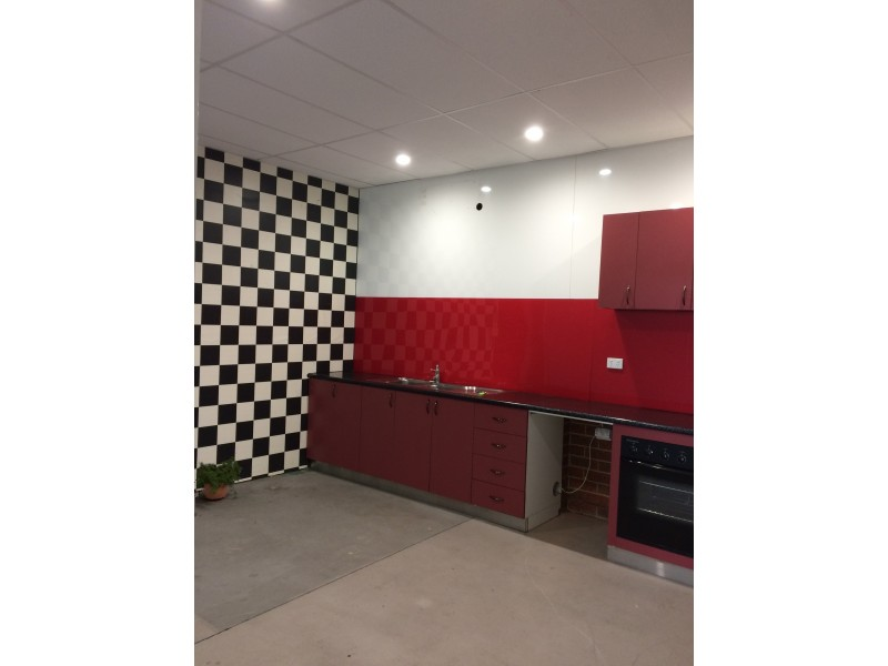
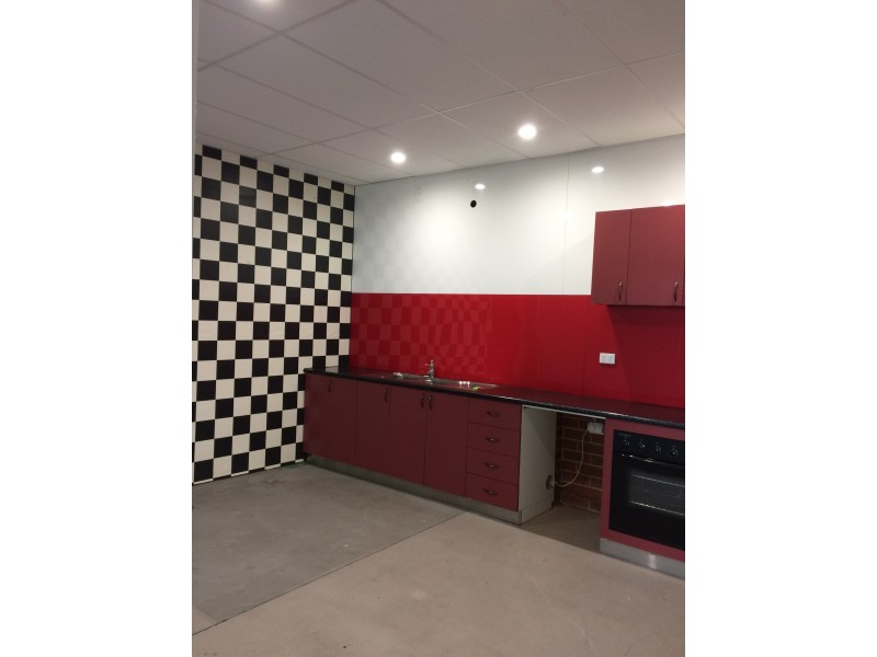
- potted plant [195,456,243,501]
